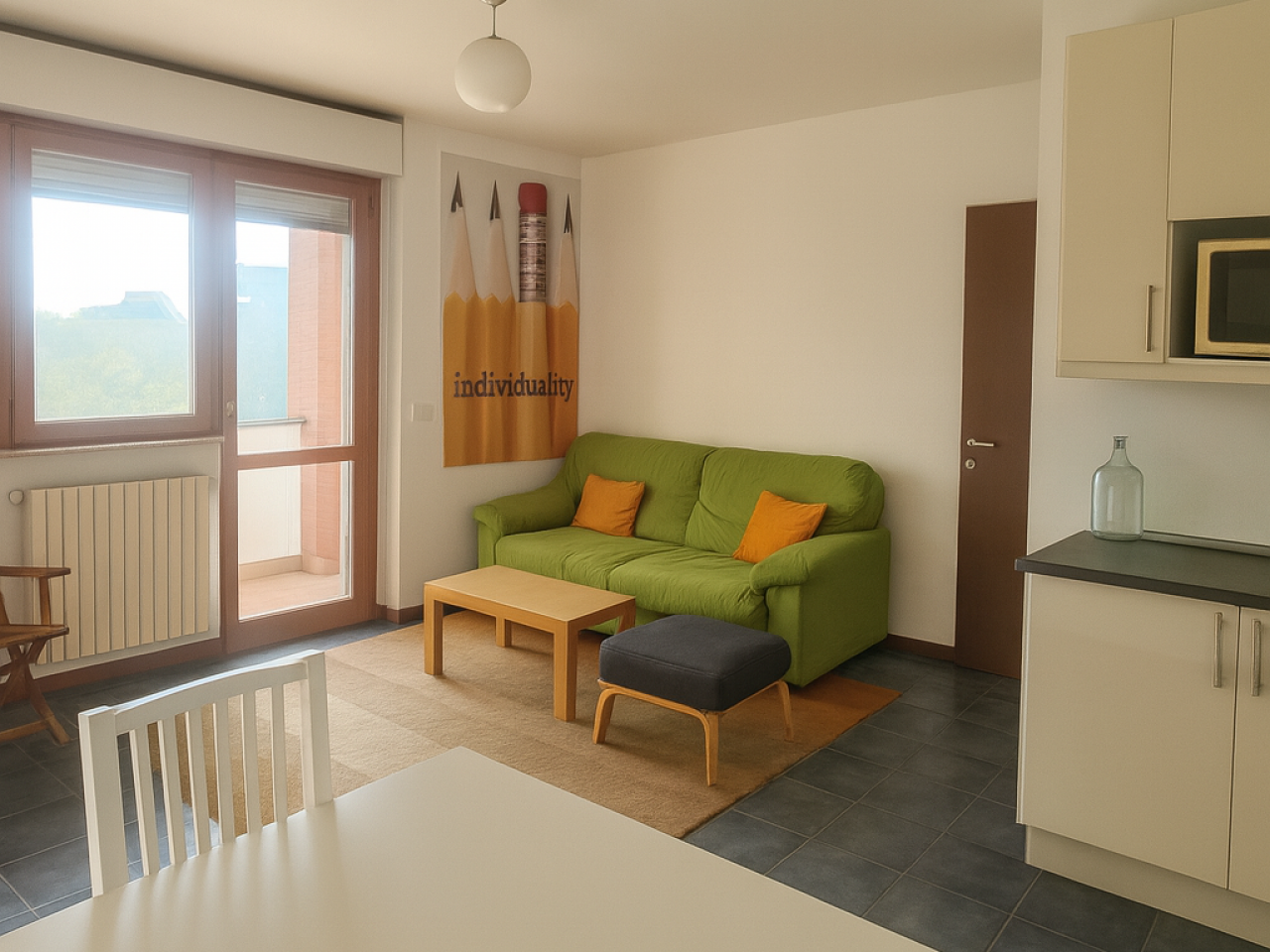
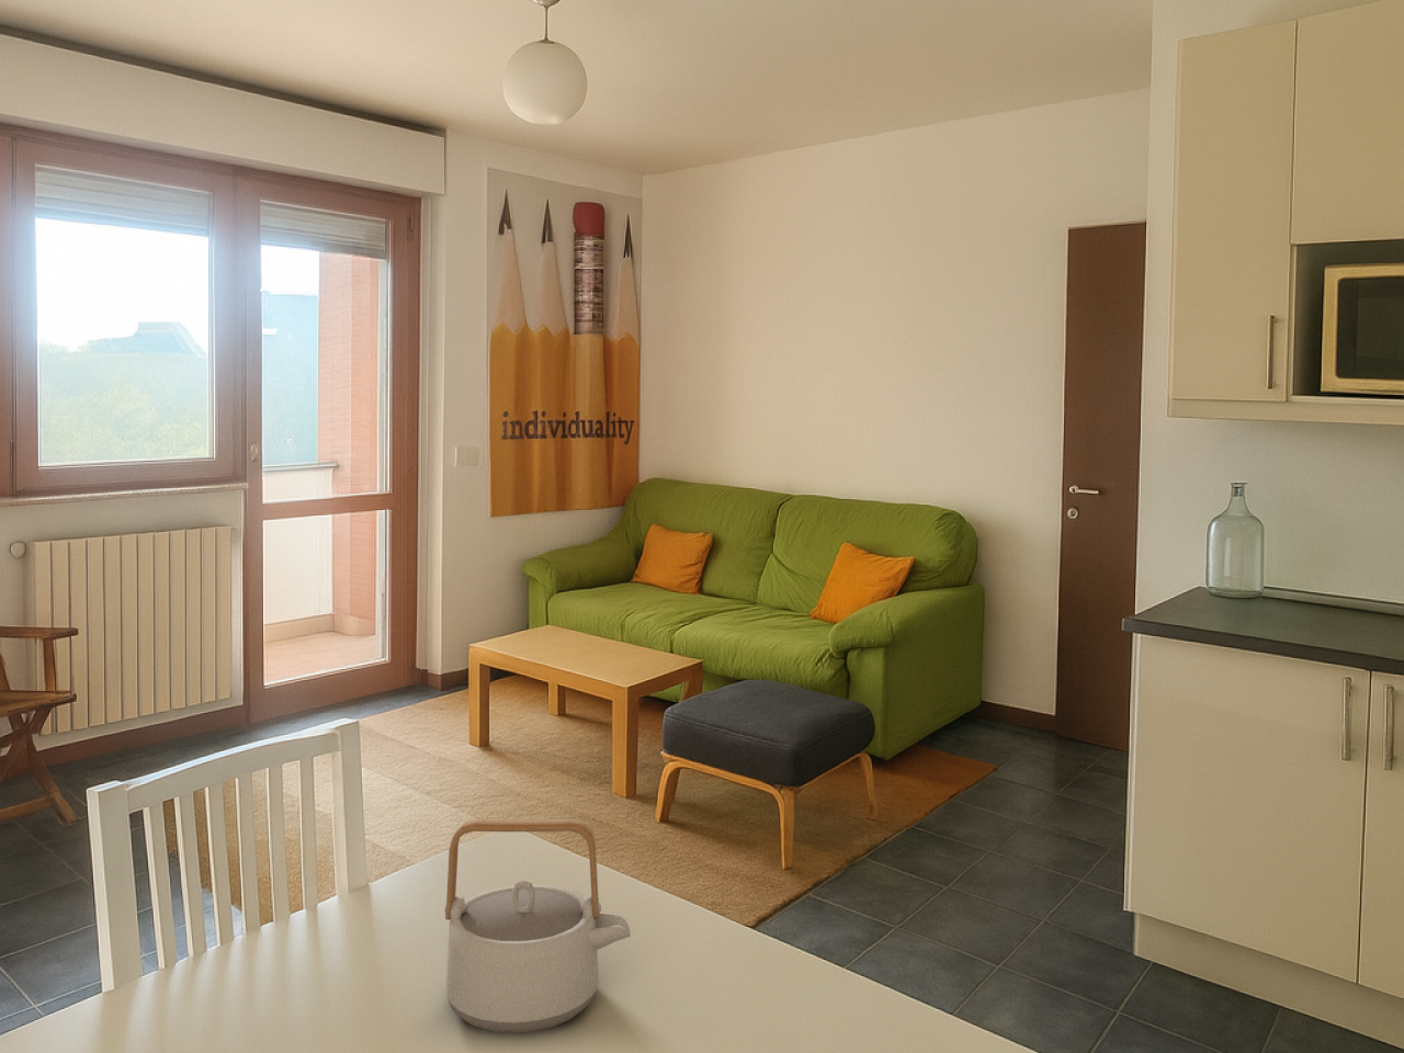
+ teapot [443,819,632,1034]
